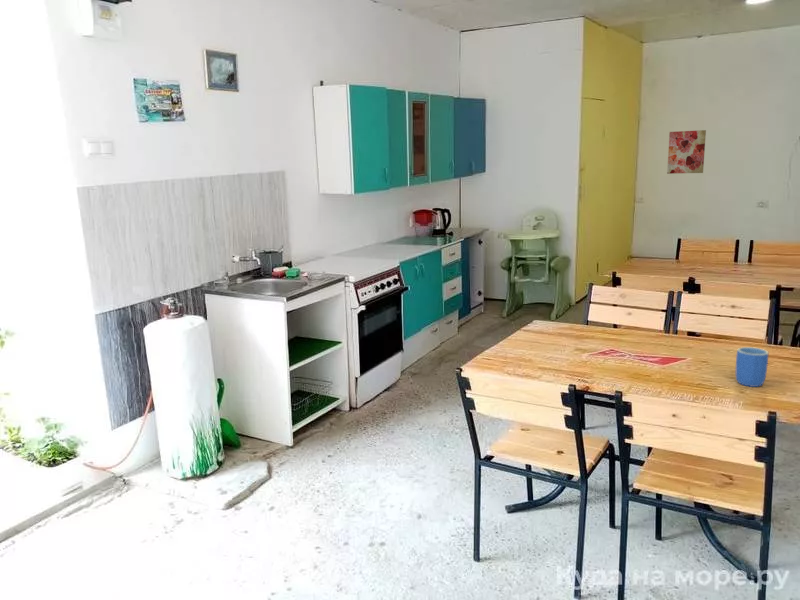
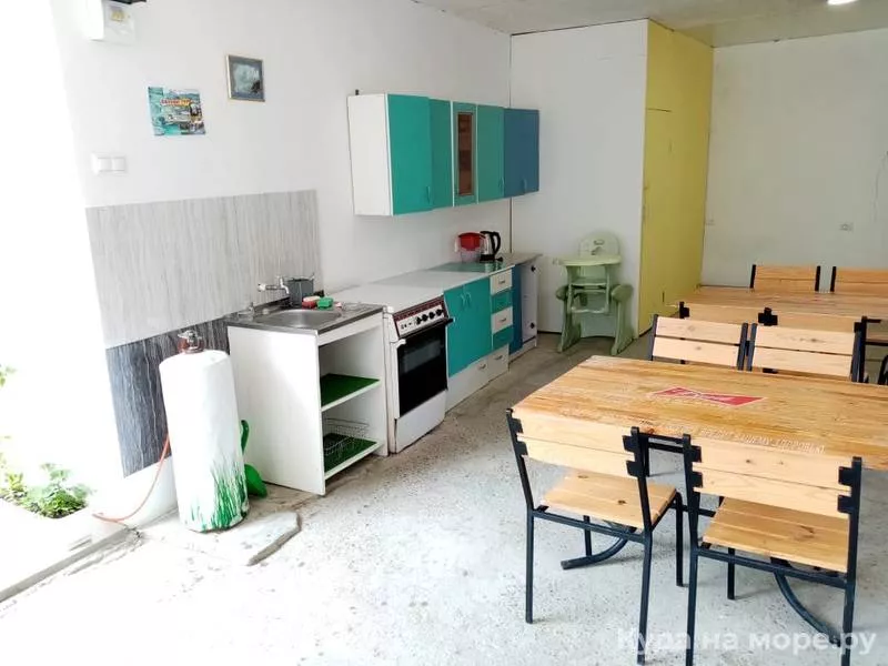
- wall art [666,129,707,175]
- mug [735,346,769,388]
